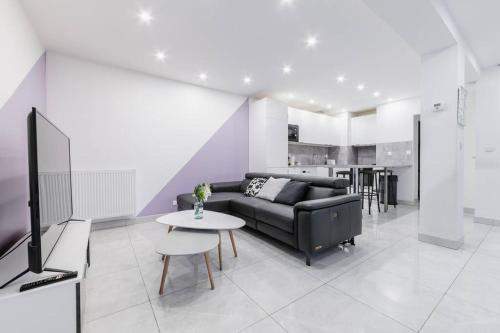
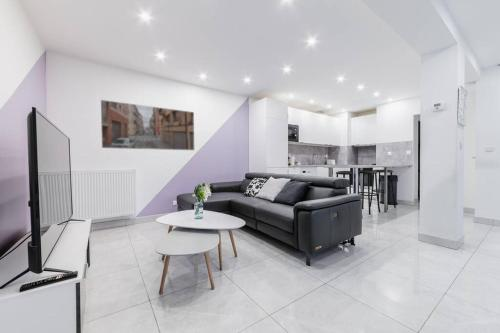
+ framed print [100,99,195,151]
